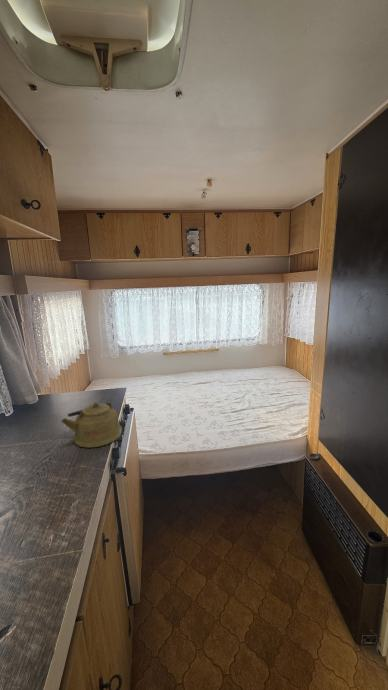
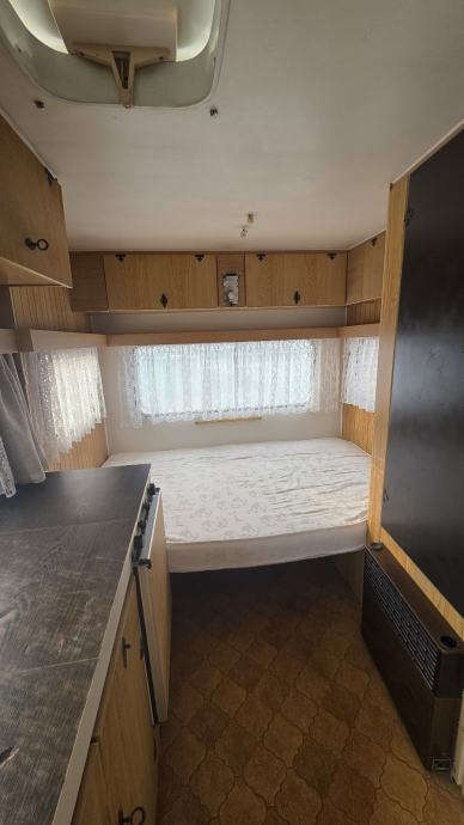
- kettle [60,401,123,449]
